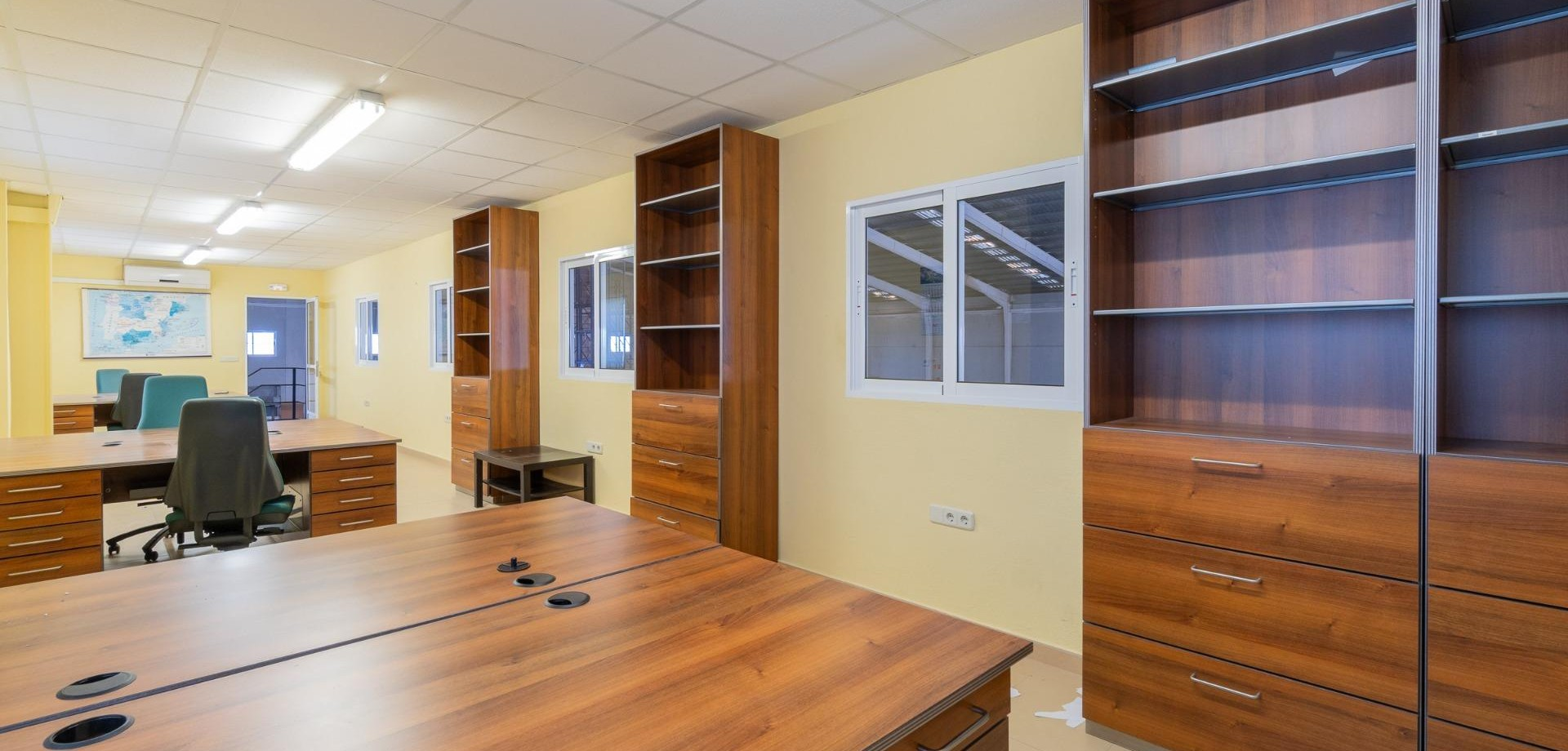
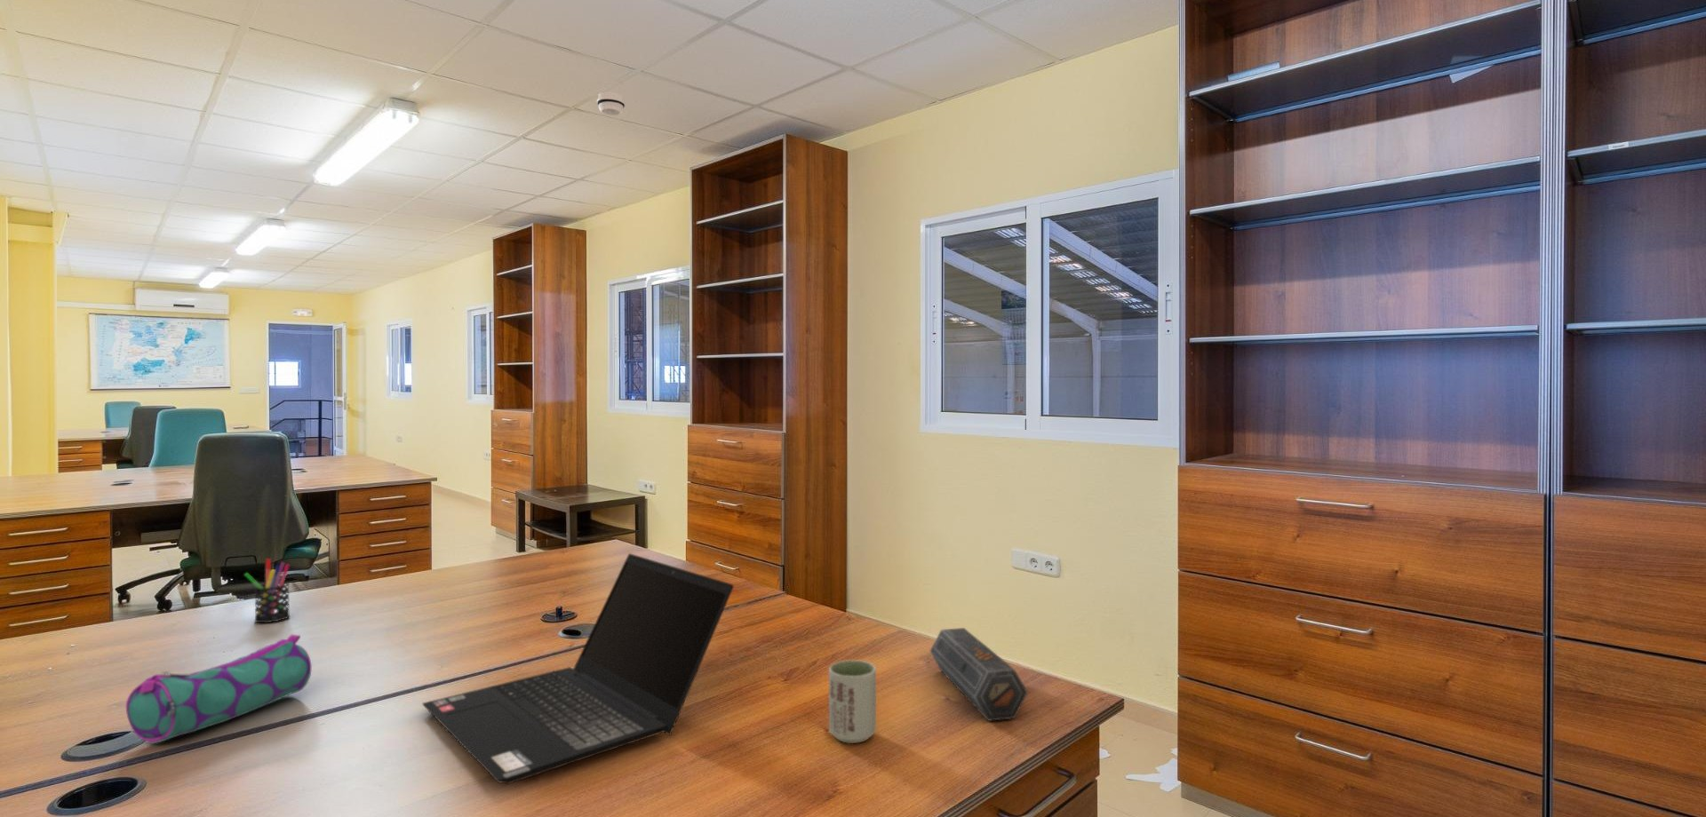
+ speaker [929,627,1029,722]
+ smoke detector [596,91,626,116]
+ laptop computer [421,553,734,785]
+ pencil case [125,633,312,744]
+ cup [828,659,877,744]
+ pen holder [244,558,290,623]
